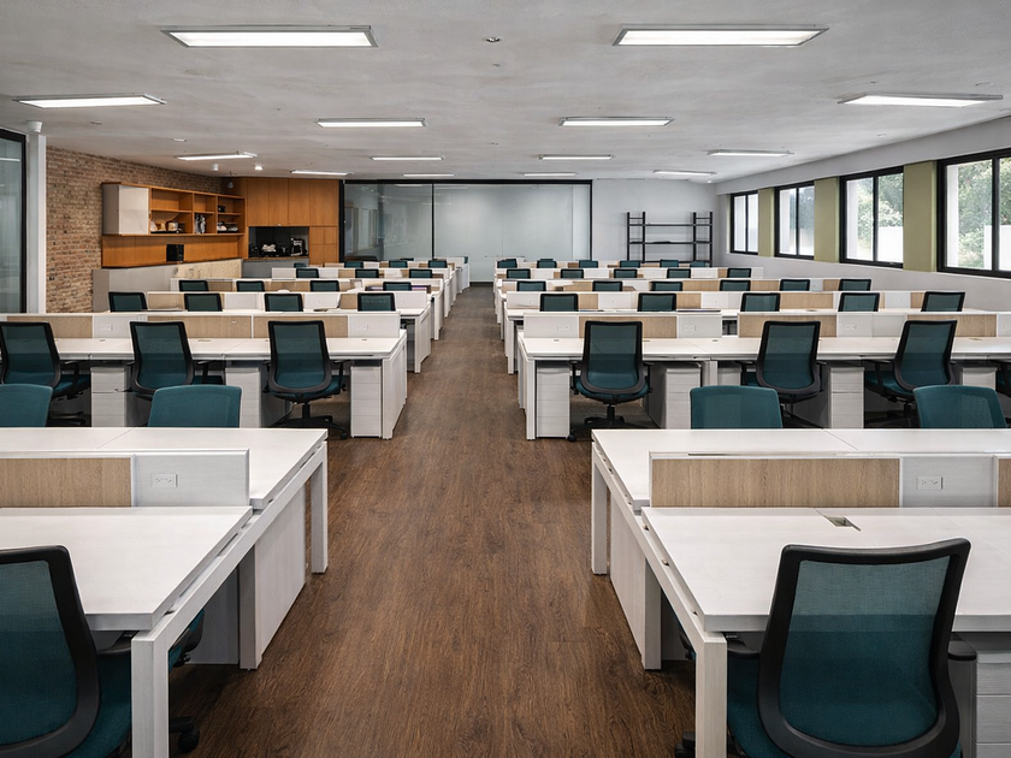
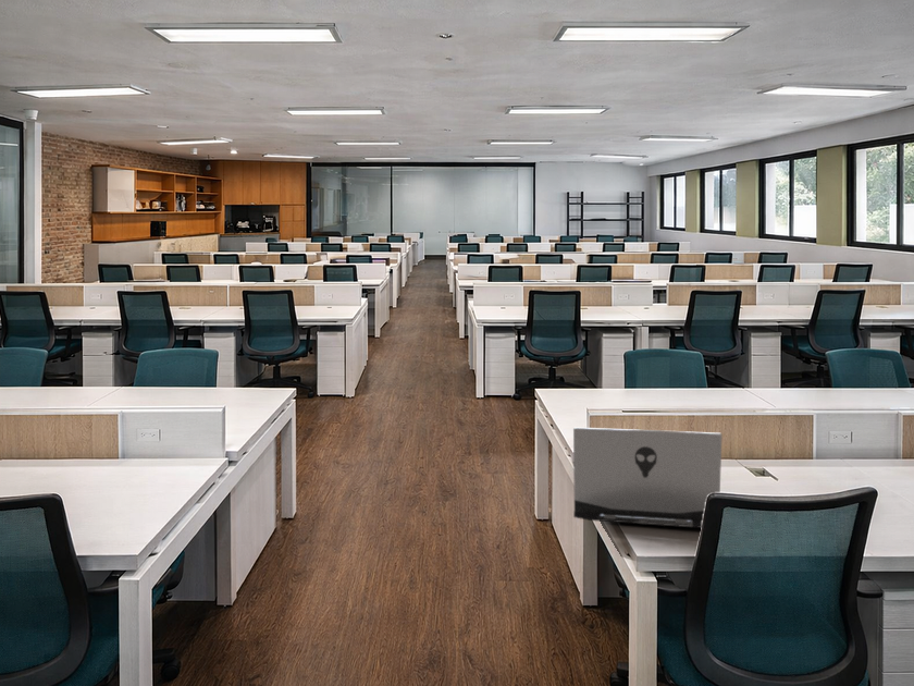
+ laptop computer [572,426,722,529]
